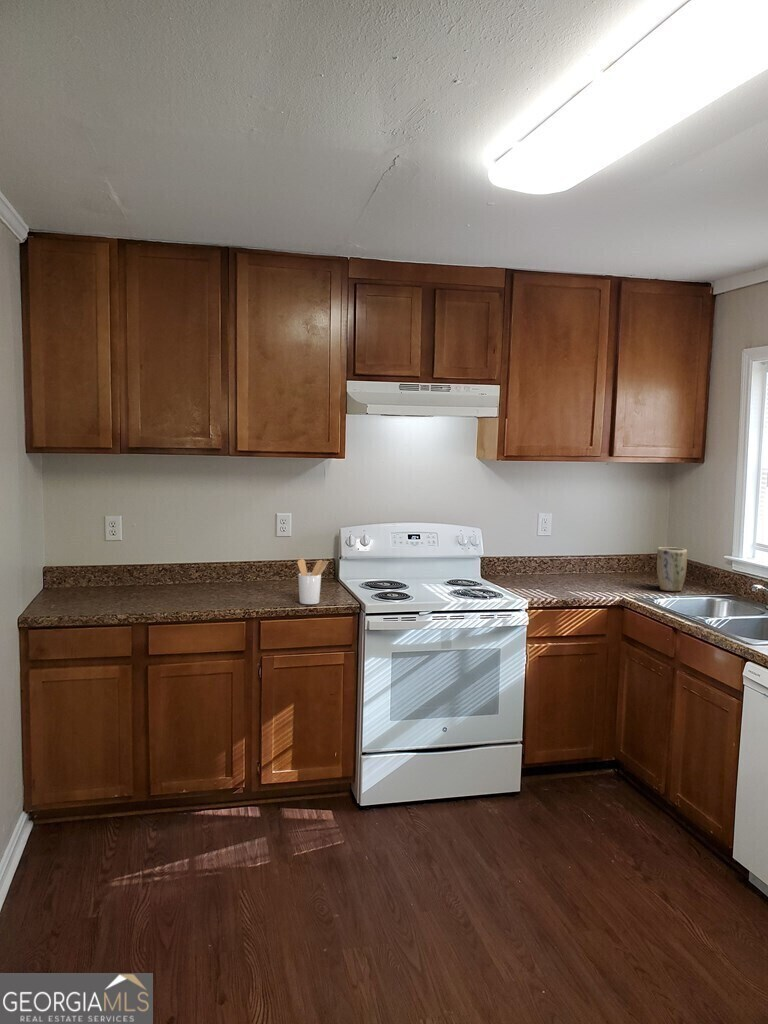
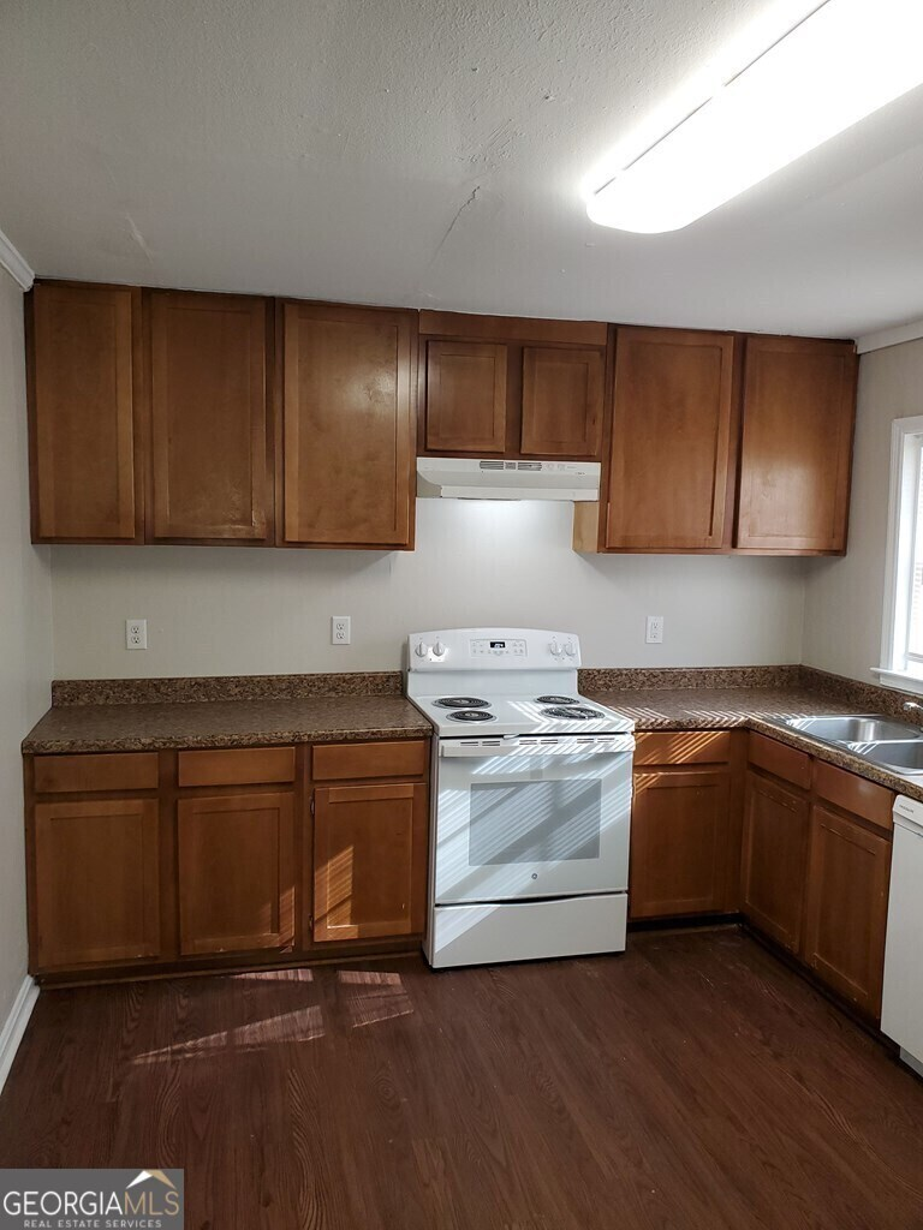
- plant pot [656,546,688,592]
- utensil holder [296,558,329,605]
